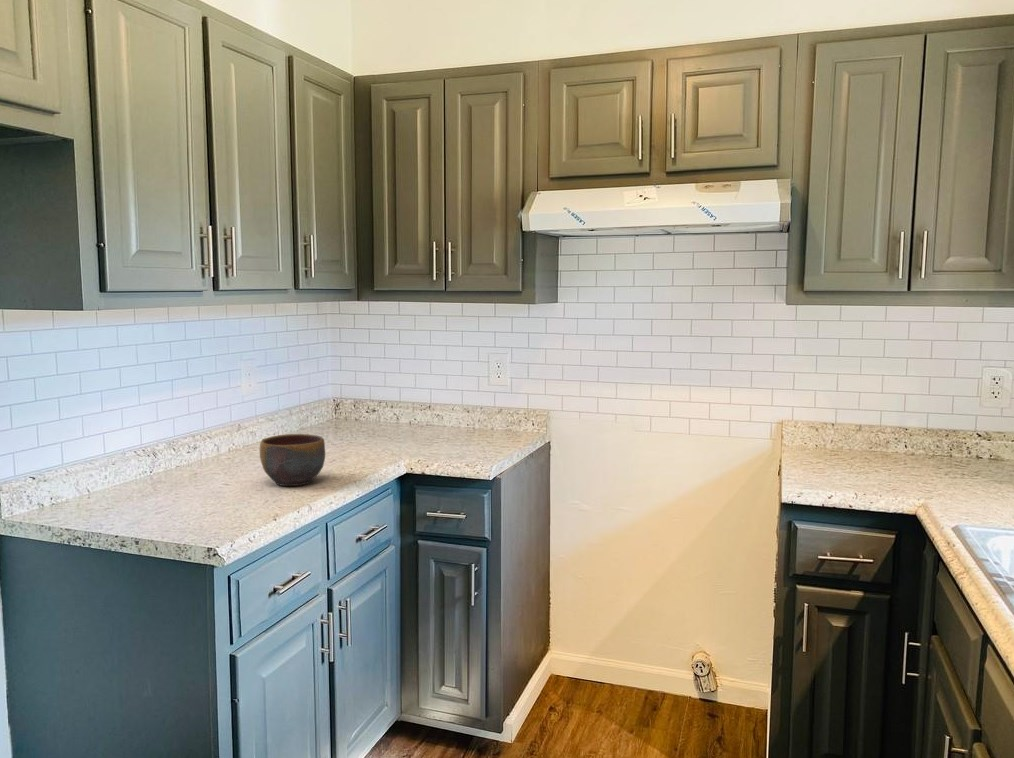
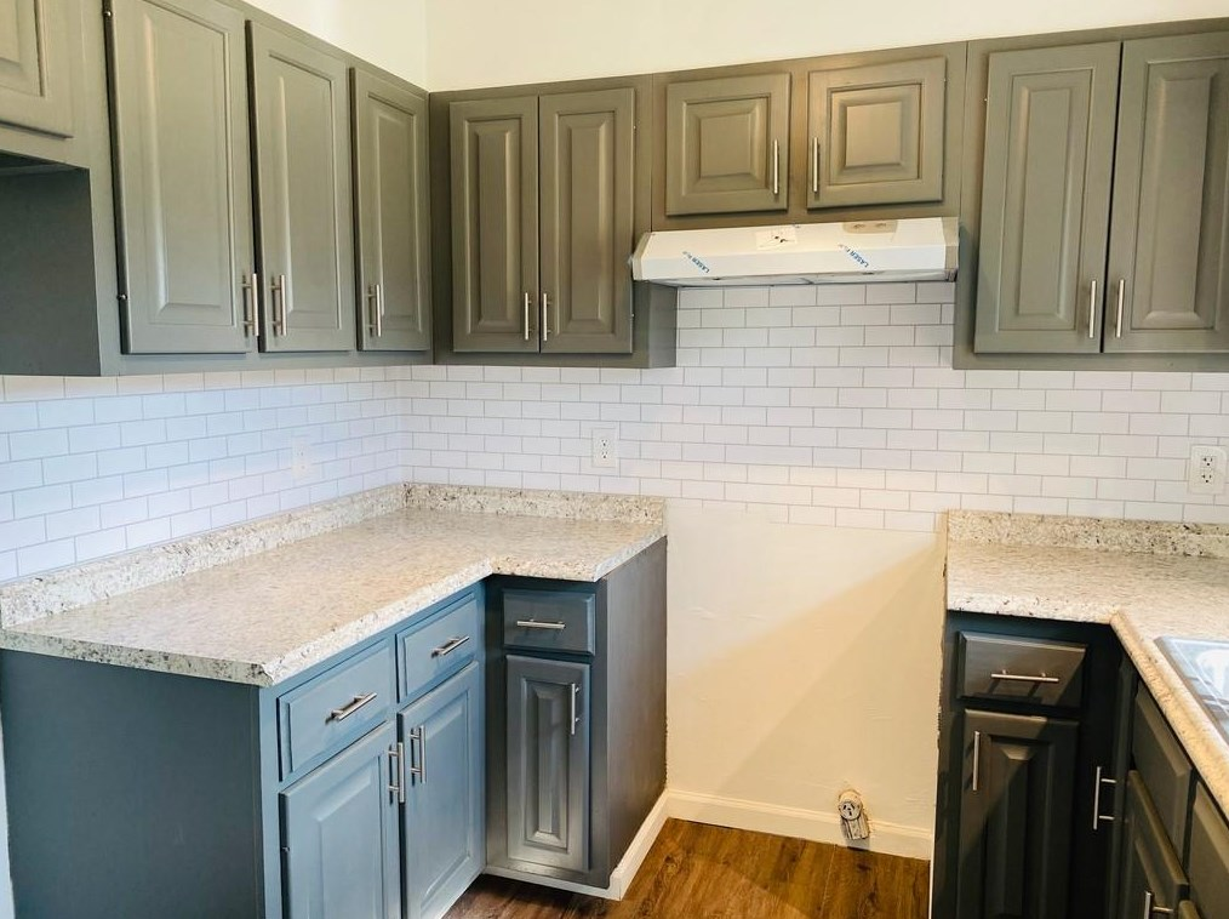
- bowl [259,433,326,487]
